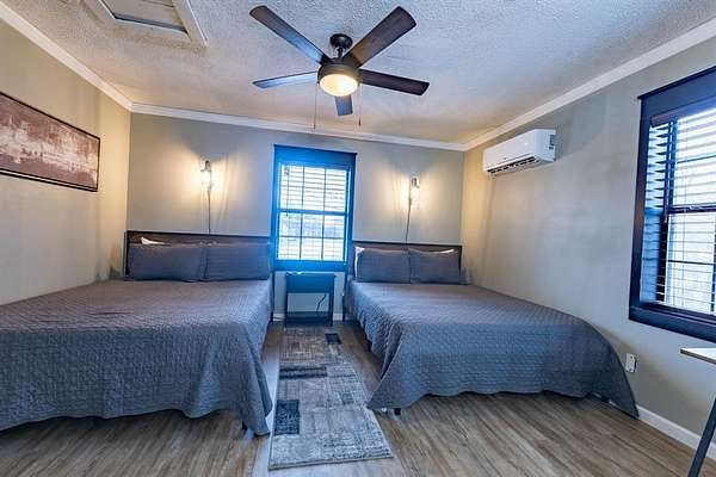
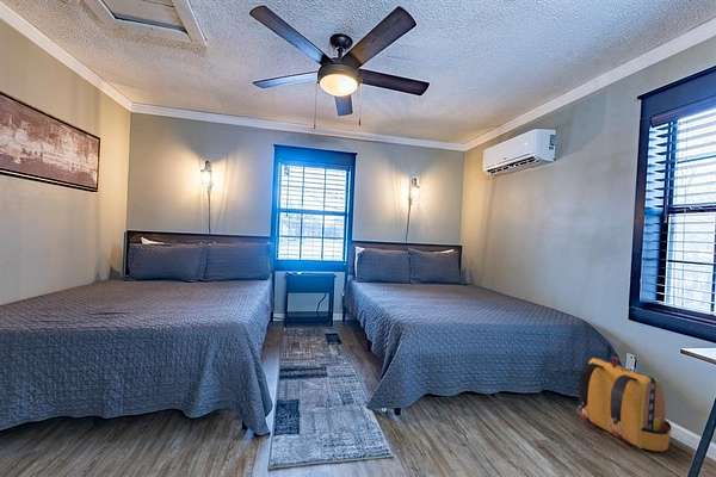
+ backpack [576,357,672,453]
